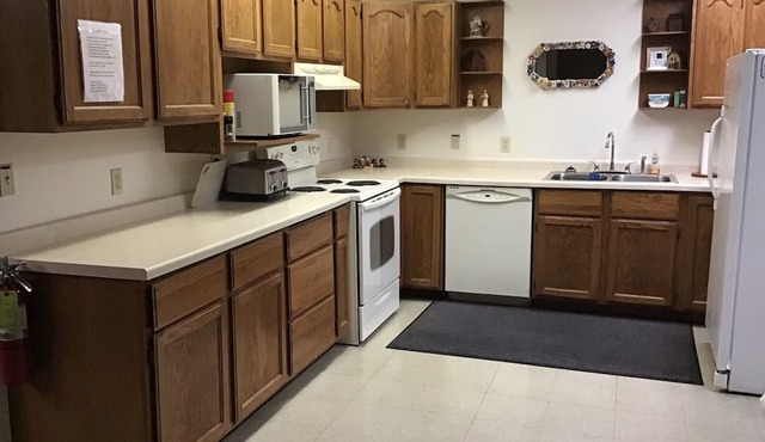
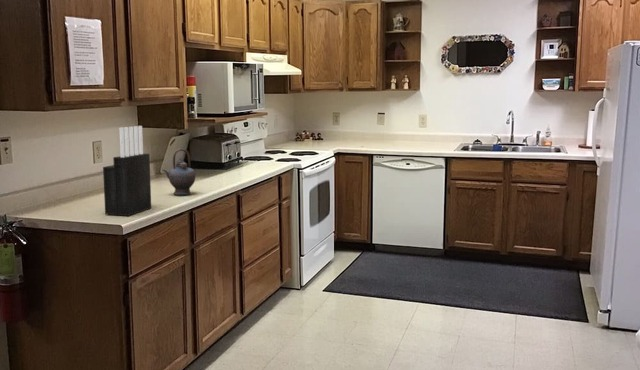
+ knife block [102,125,152,217]
+ teapot [162,148,196,196]
